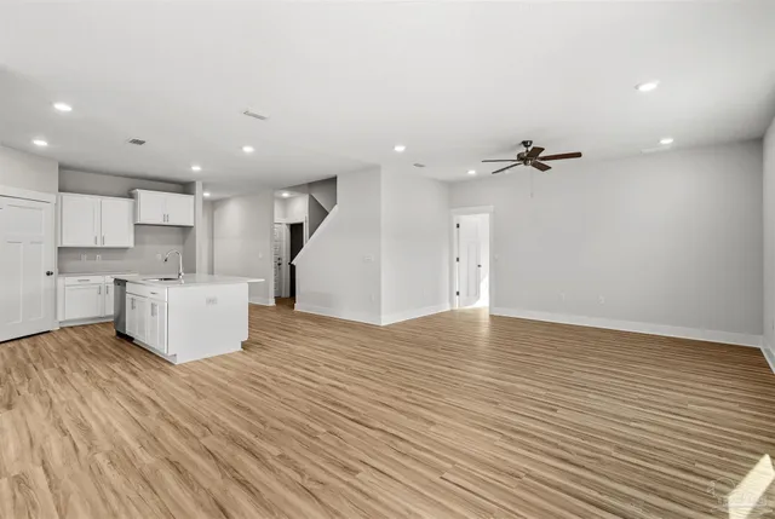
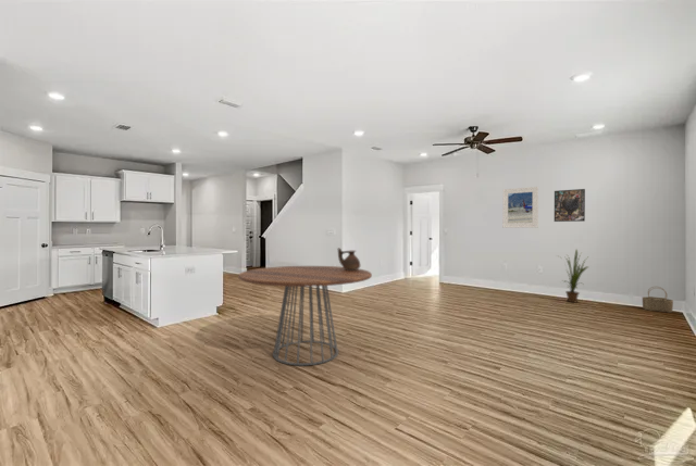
+ house plant [555,248,589,303]
+ dining table [237,265,373,366]
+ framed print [501,186,539,229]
+ wicker basket [642,286,674,314]
+ ceramic jug [336,247,361,270]
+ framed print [554,188,586,223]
